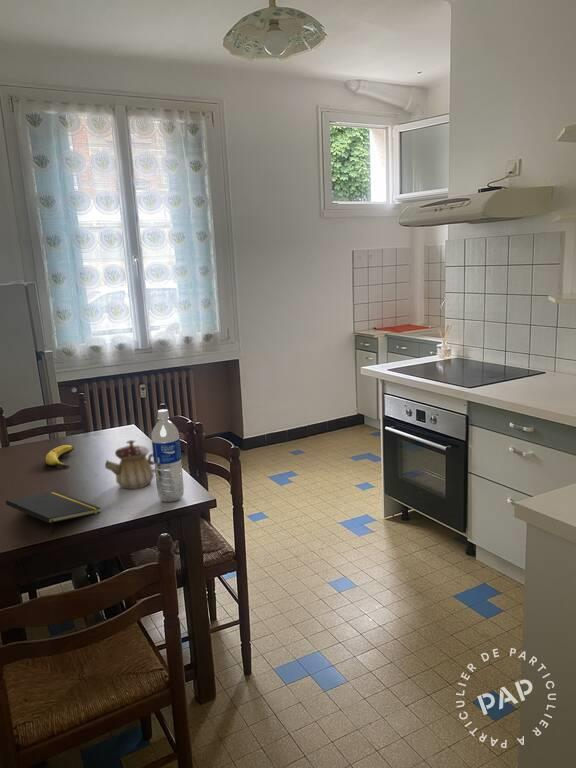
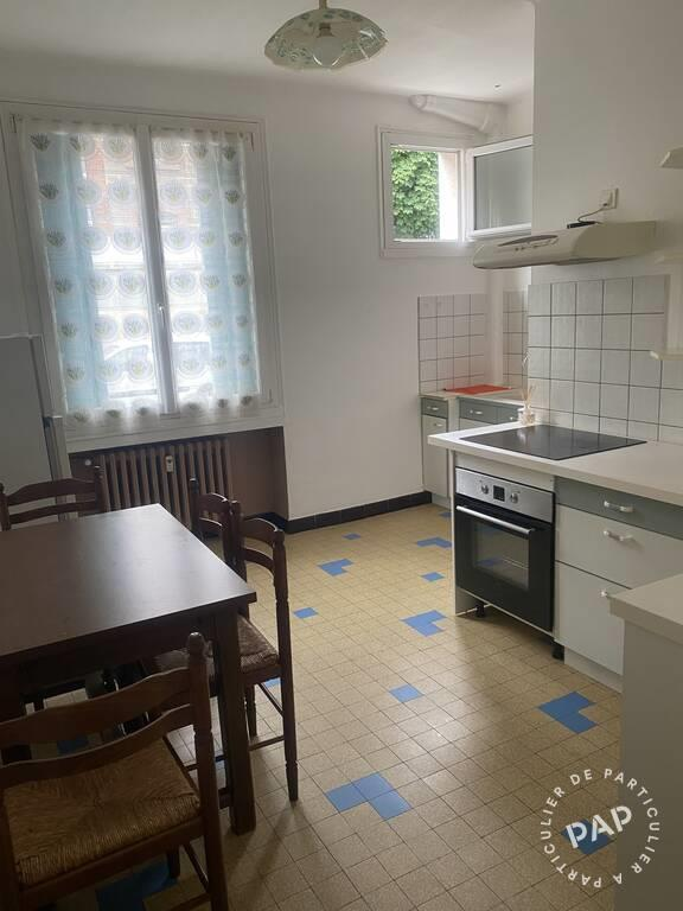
- water bottle [151,408,185,503]
- teapot [104,439,155,490]
- notepad [5,491,101,535]
- banana [45,444,75,468]
